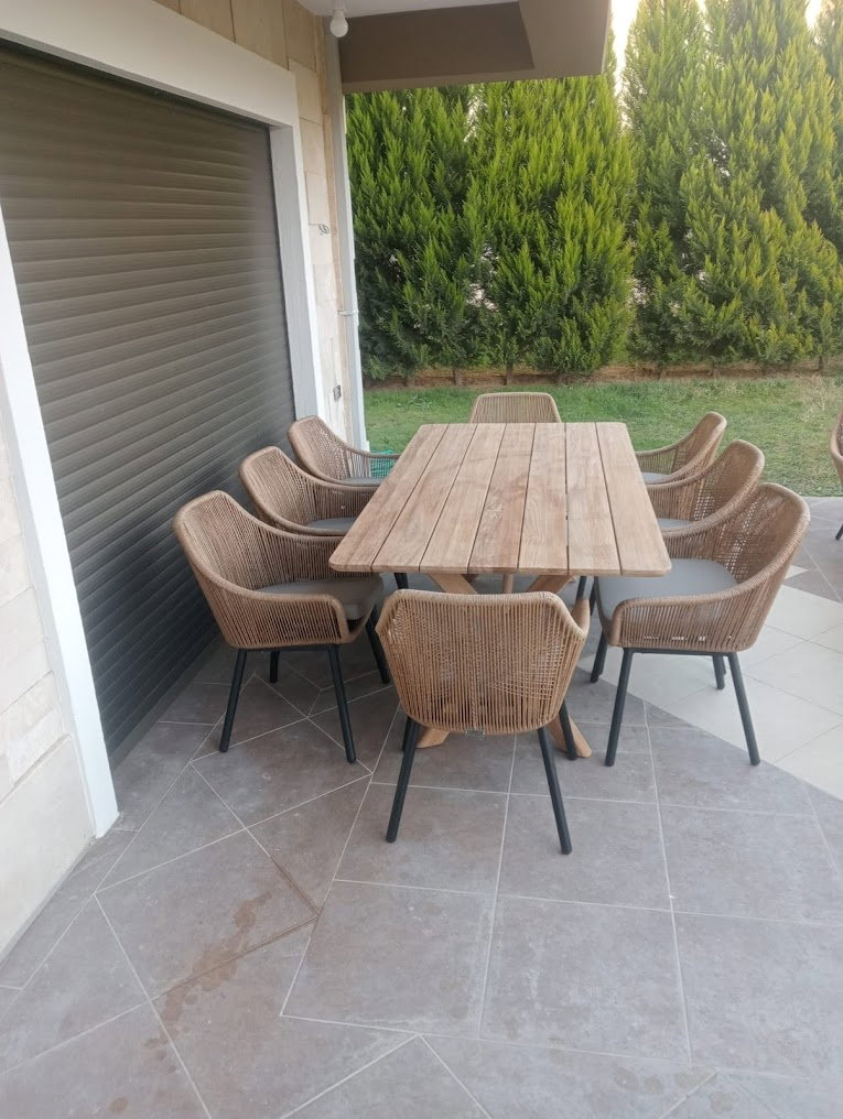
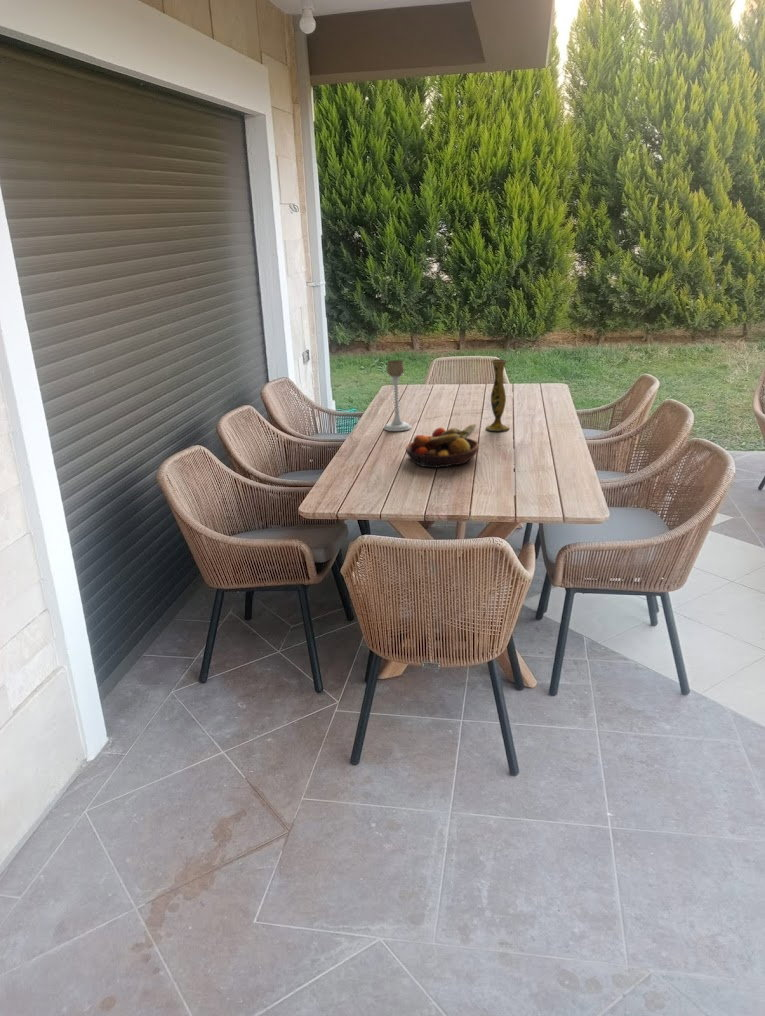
+ fruit bowl [405,423,480,469]
+ candle holder [383,359,412,432]
+ vase [485,358,510,432]
